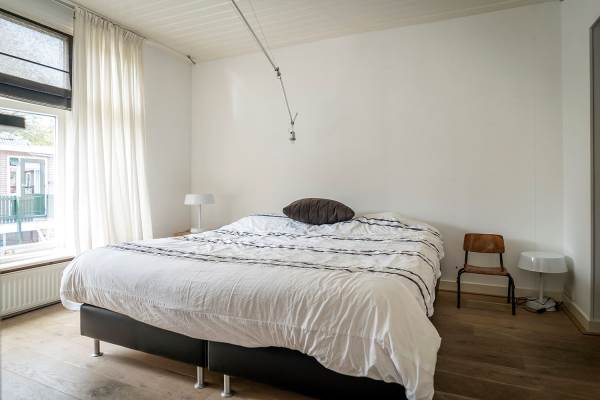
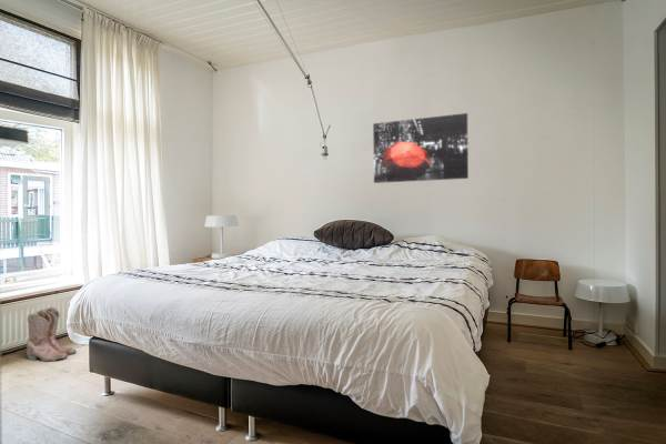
+ boots [26,306,78,362]
+ wall art [372,112,470,184]
